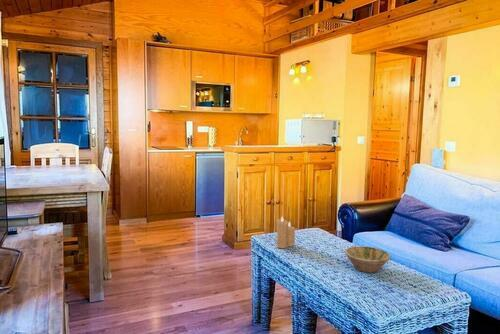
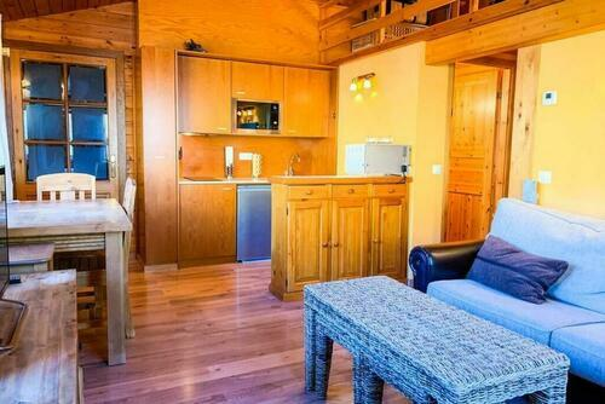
- candle [276,216,296,249]
- bowl [344,245,392,274]
